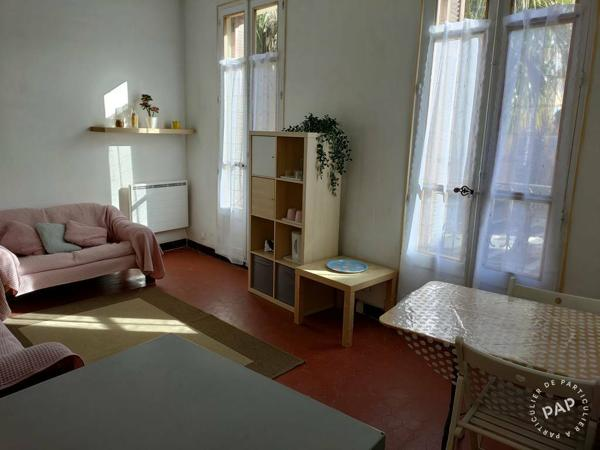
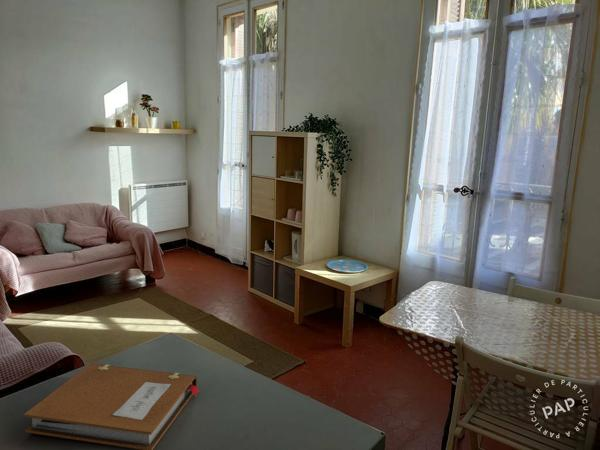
+ notebook [23,363,200,450]
